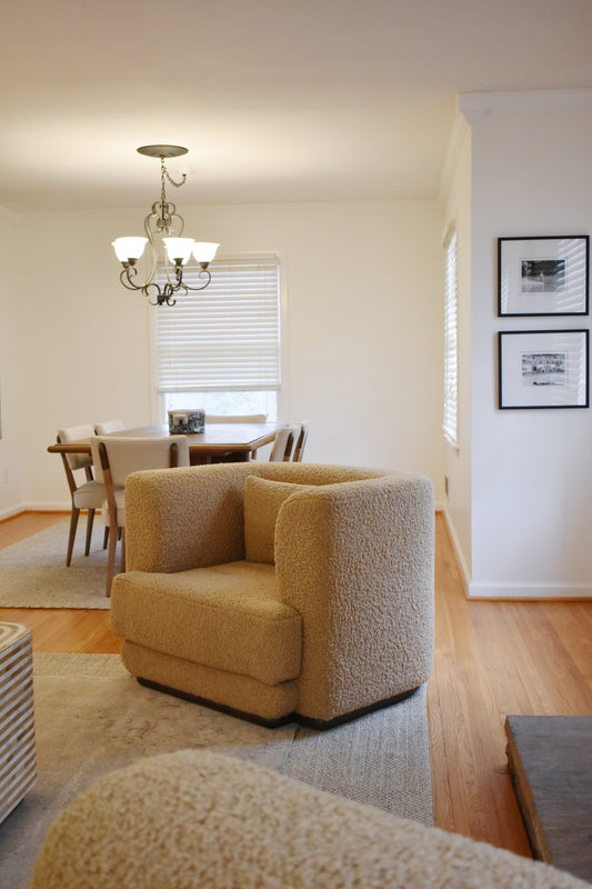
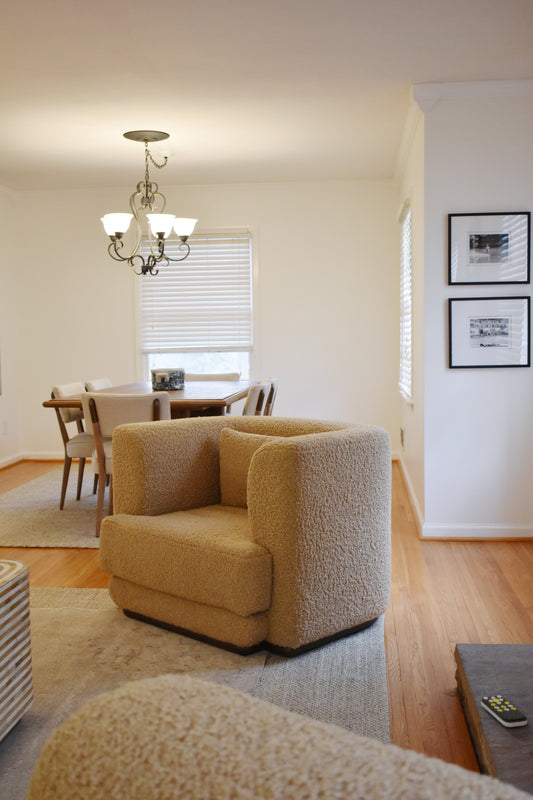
+ remote control [480,694,528,728]
